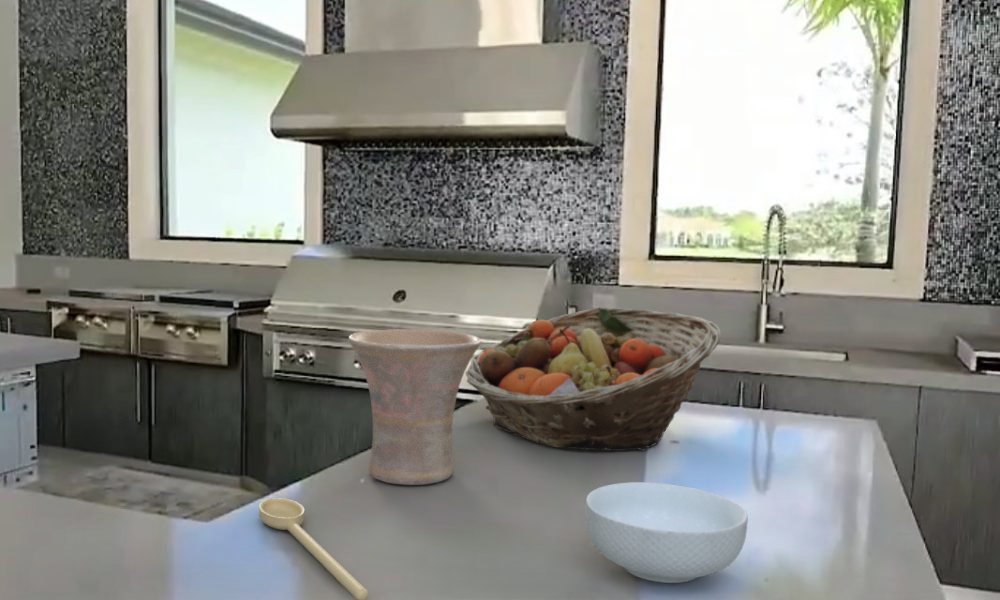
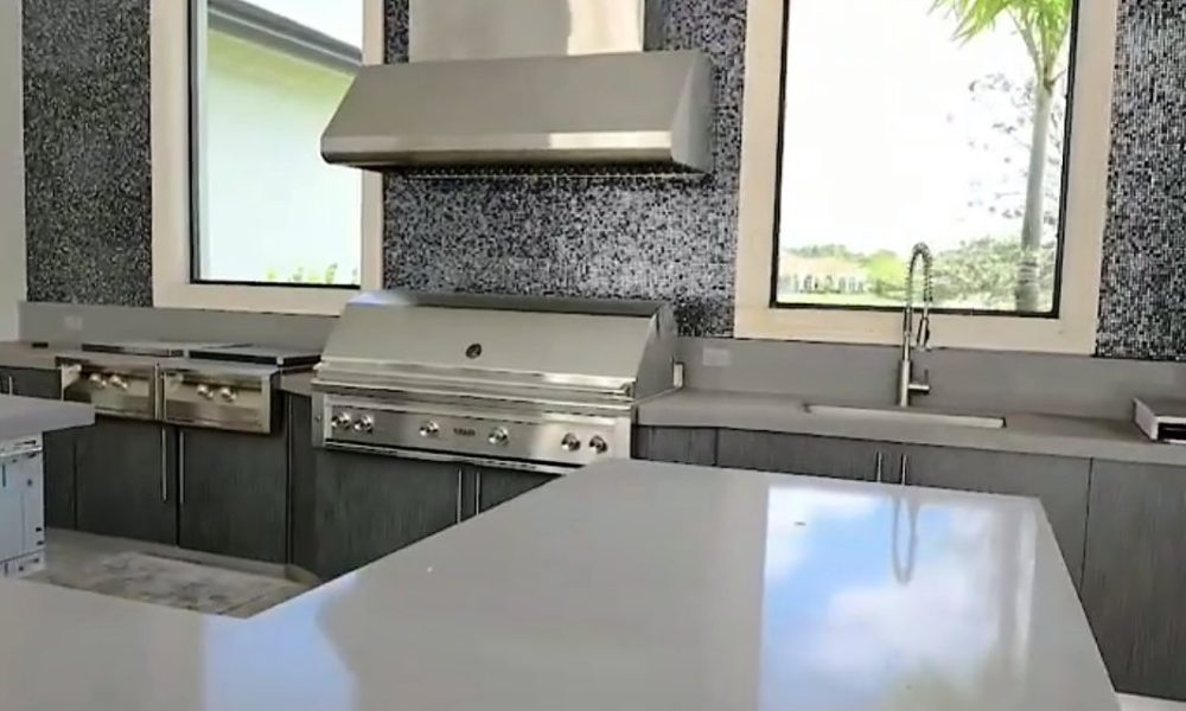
- vase [348,328,482,486]
- spoon [258,497,369,600]
- cereal bowl [584,481,749,584]
- fruit basket [464,307,722,452]
